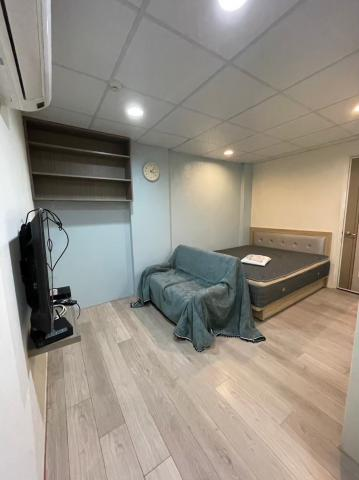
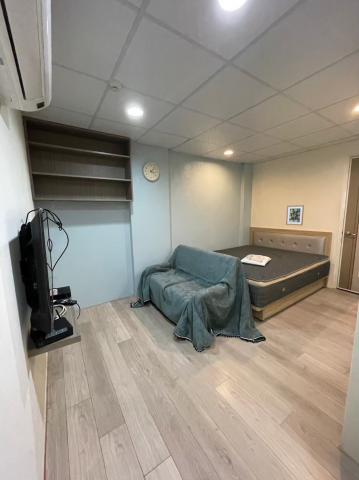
+ wall art [285,204,305,226]
